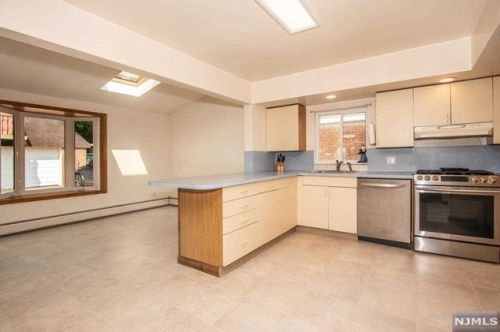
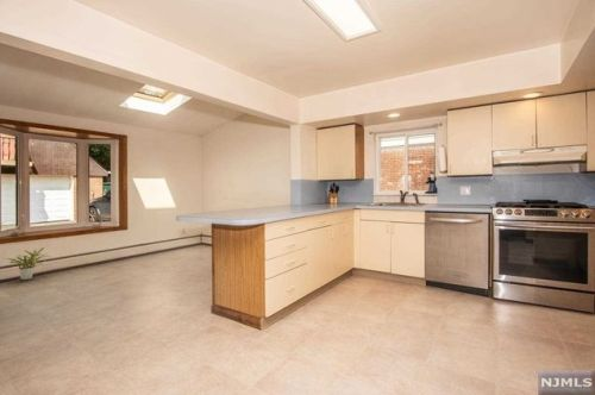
+ potted plant [5,245,52,281]
